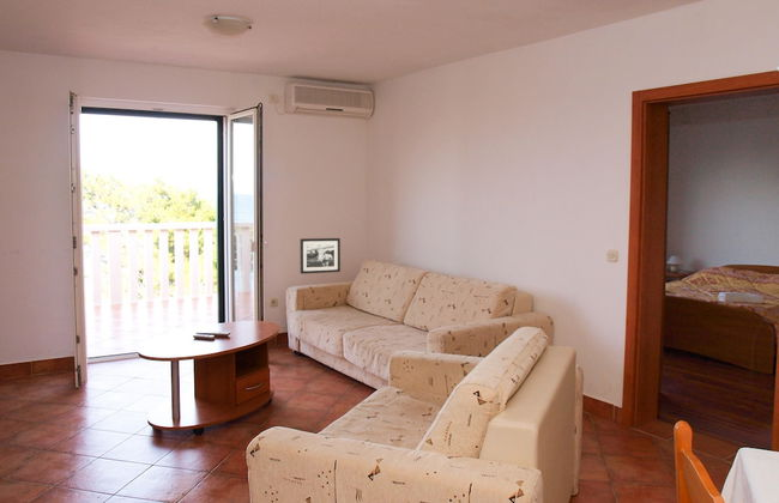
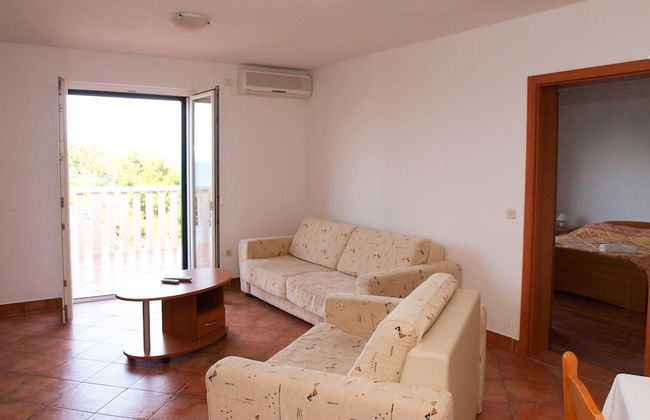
- picture frame [298,237,342,274]
